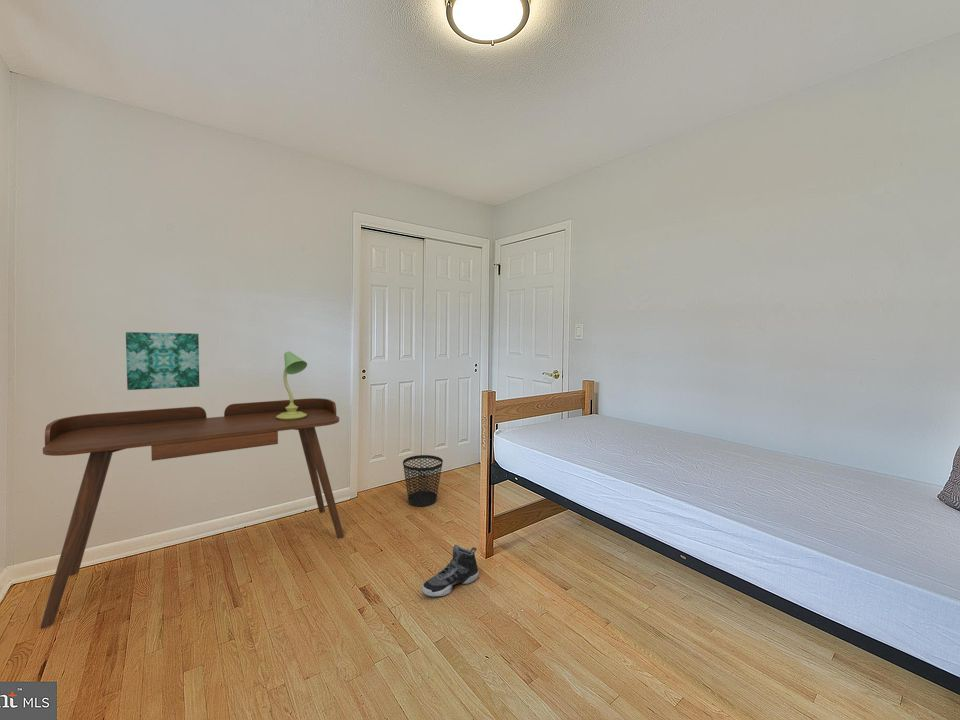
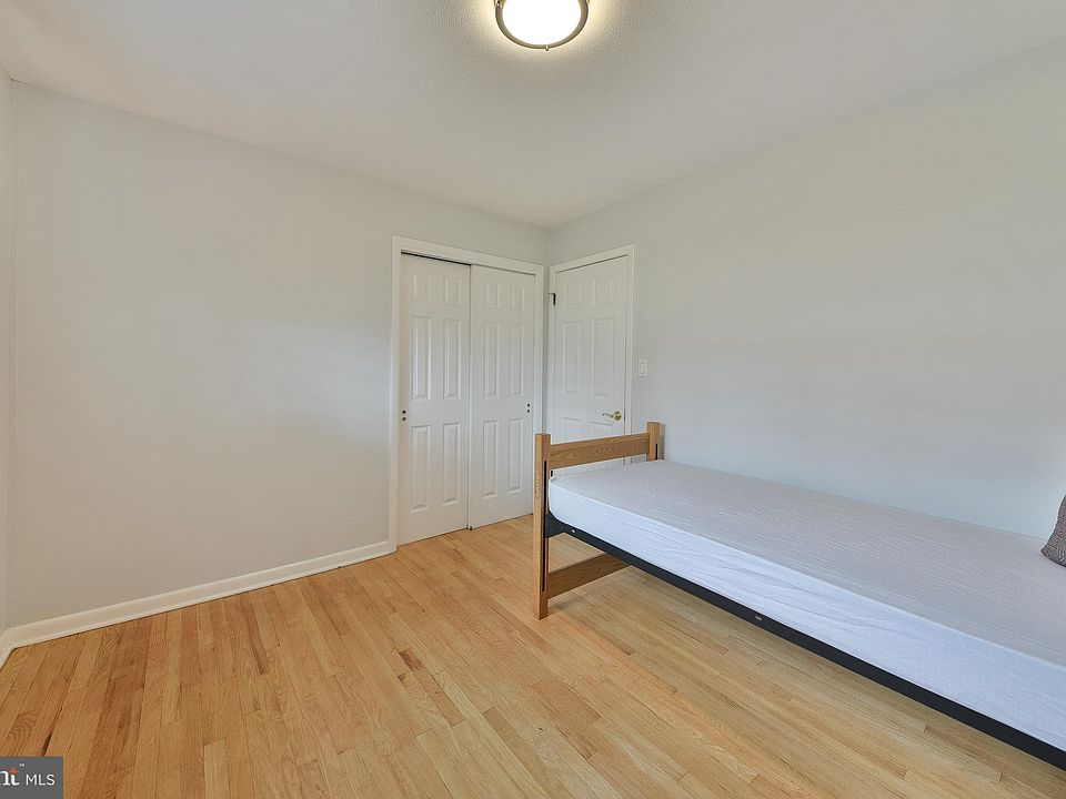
- wastebasket [402,454,444,507]
- wall art [125,331,200,391]
- sneaker [421,544,480,597]
- table lamp [276,350,308,420]
- desk [39,397,345,629]
